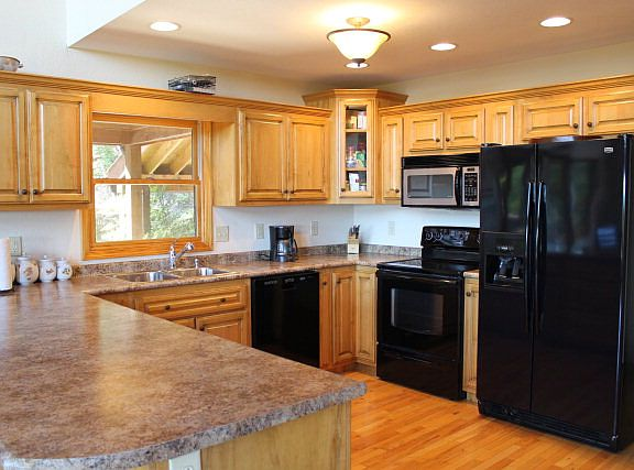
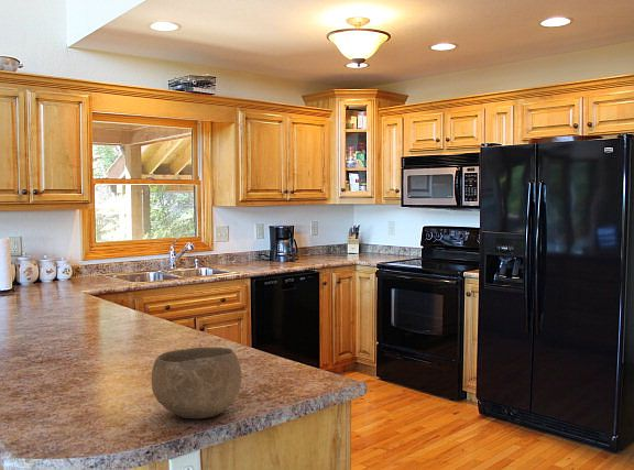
+ bowl [150,346,243,419]
